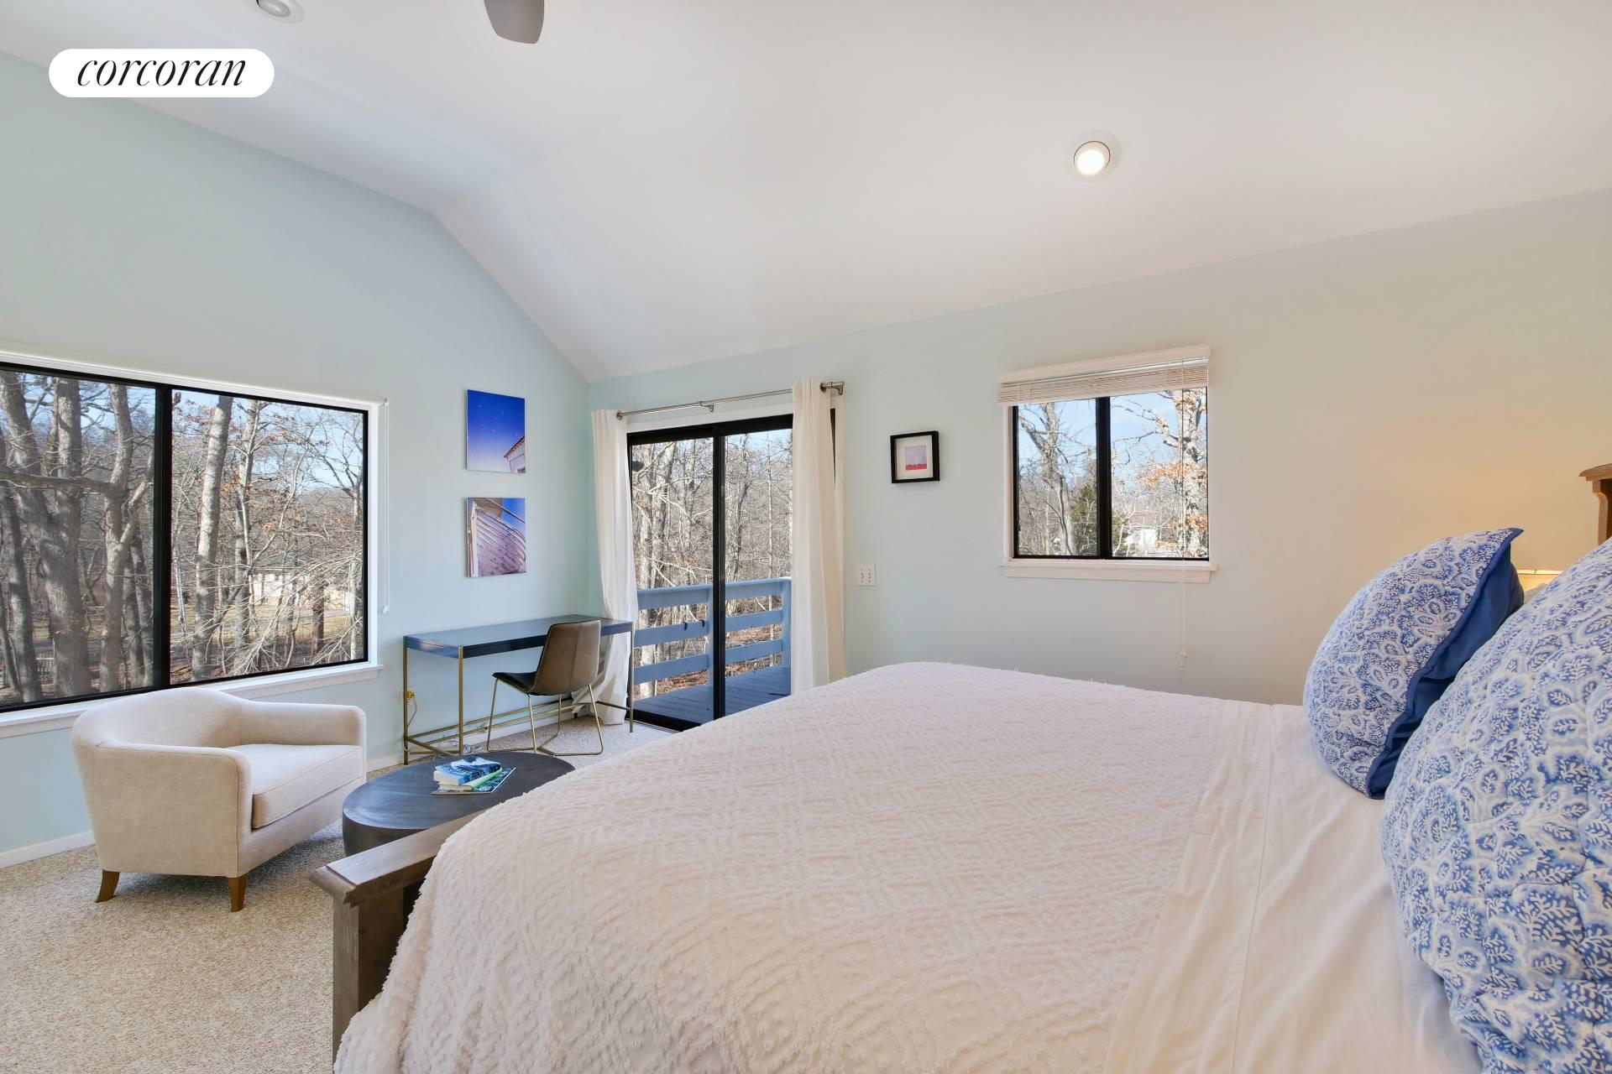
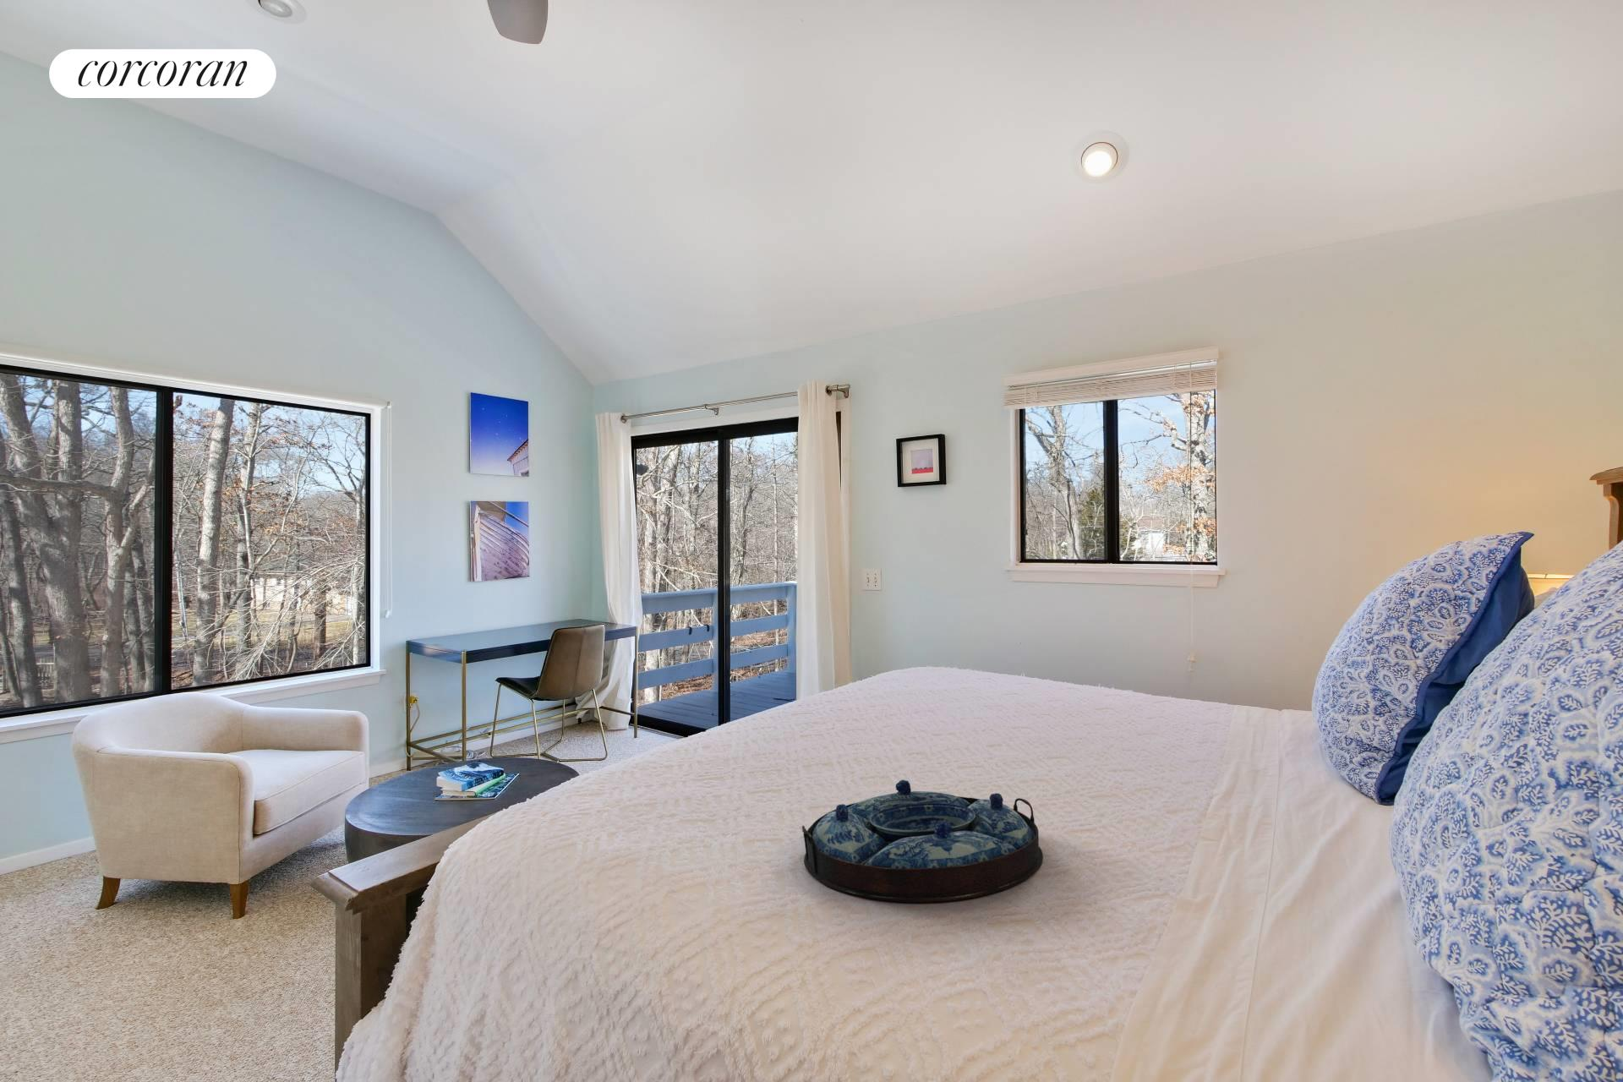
+ serving tray [802,779,1045,903]
